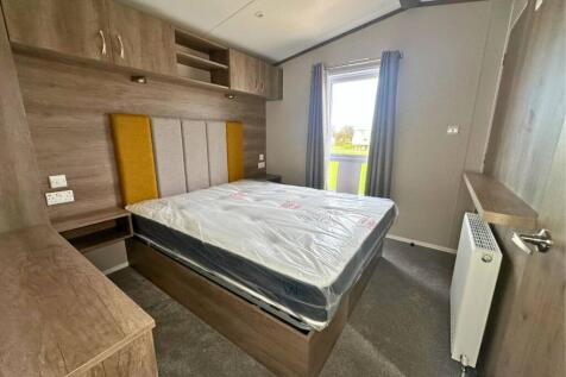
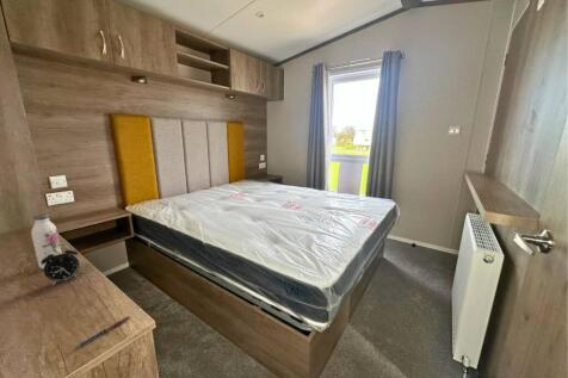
+ pen [74,315,130,349]
+ alarm clock [41,246,80,287]
+ water bottle [30,212,63,271]
